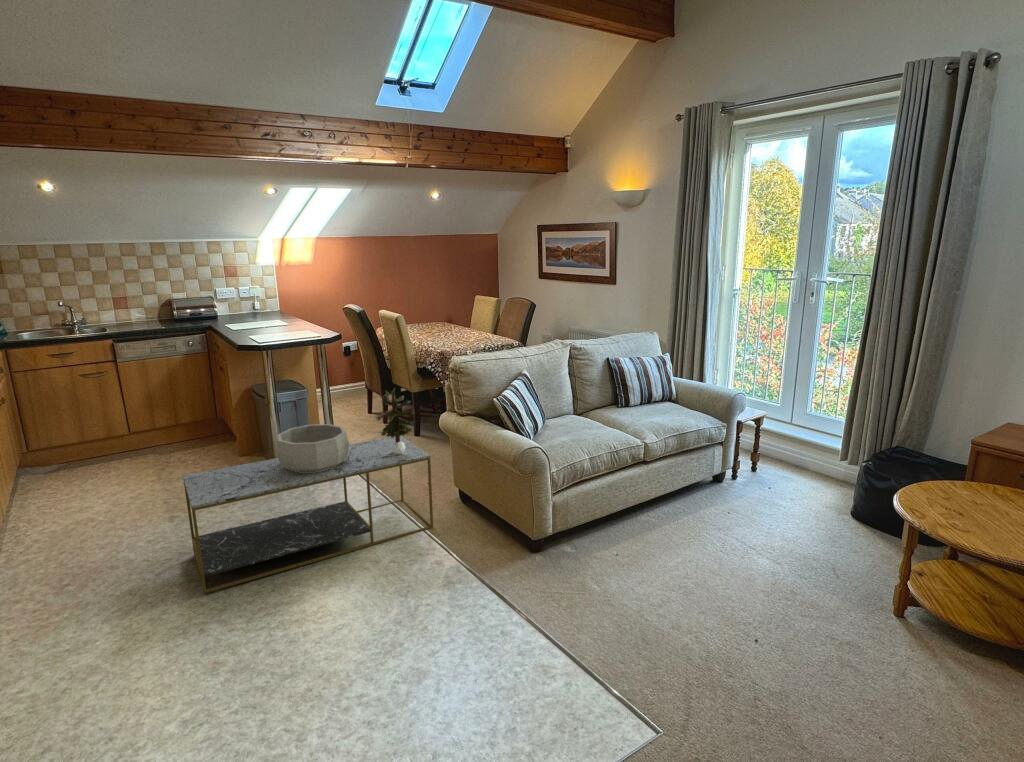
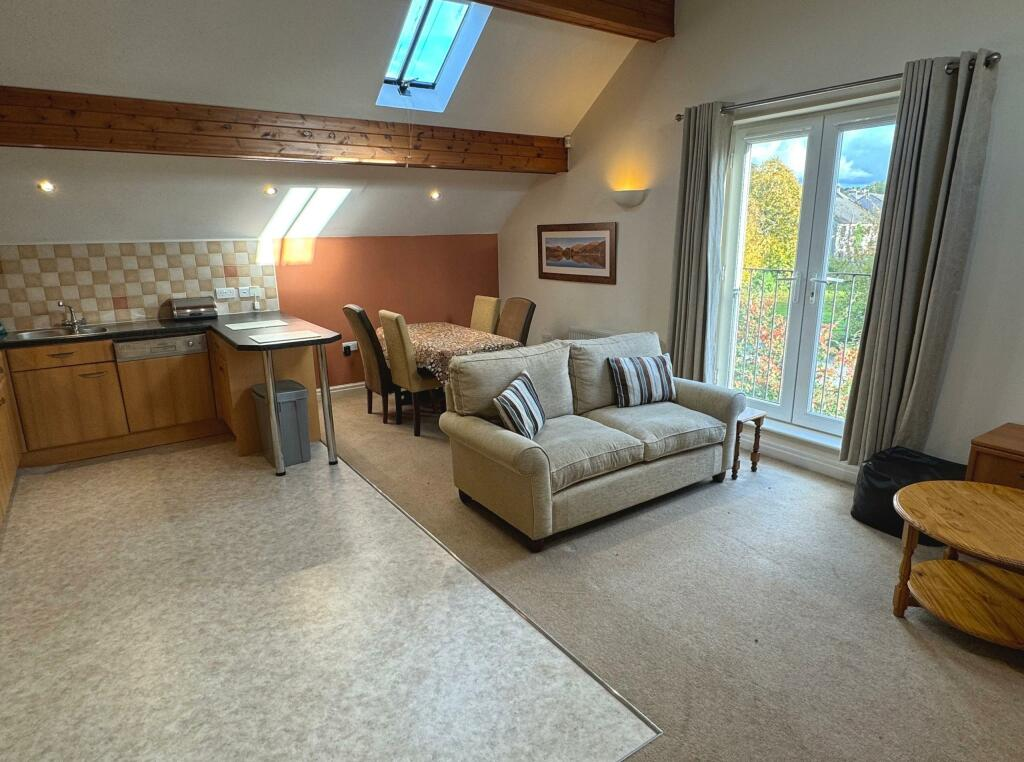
- decorative bowl [275,423,350,473]
- potted plant [375,387,416,454]
- coffee table [182,435,434,594]
